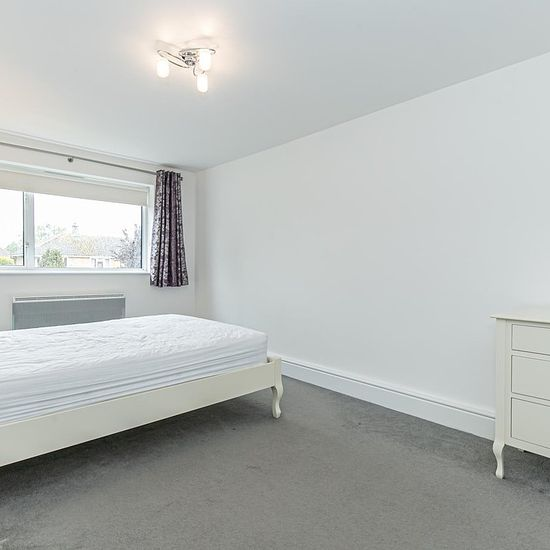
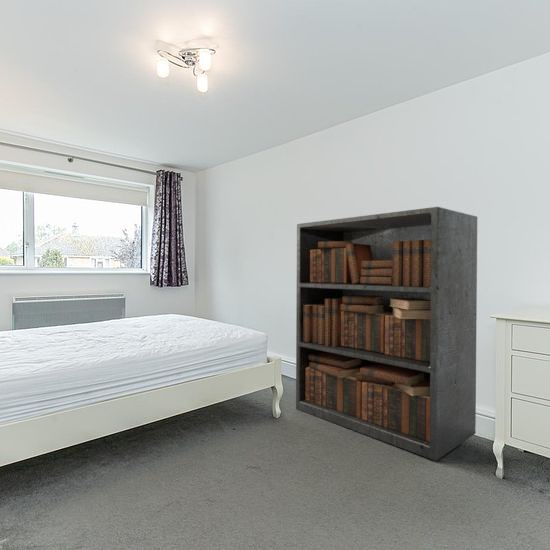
+ bookcase [295,206,478,462]
